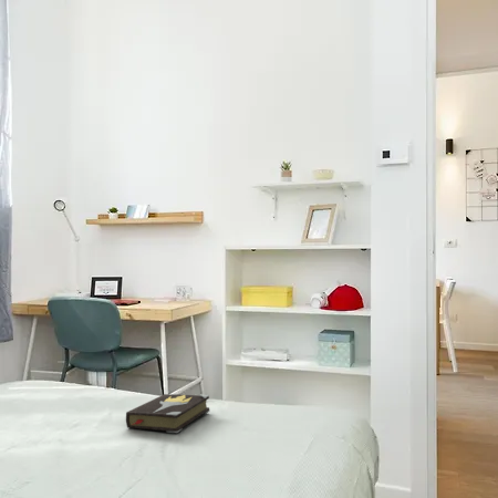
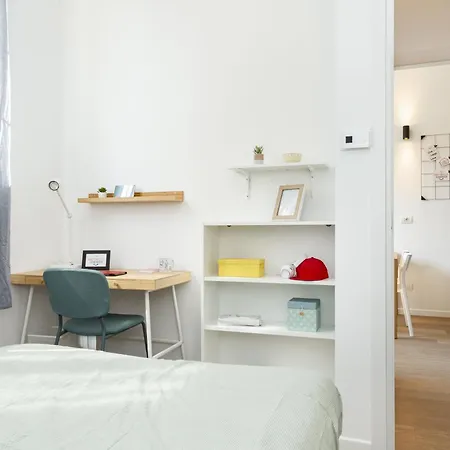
- hardback book [125,393,210,434]
